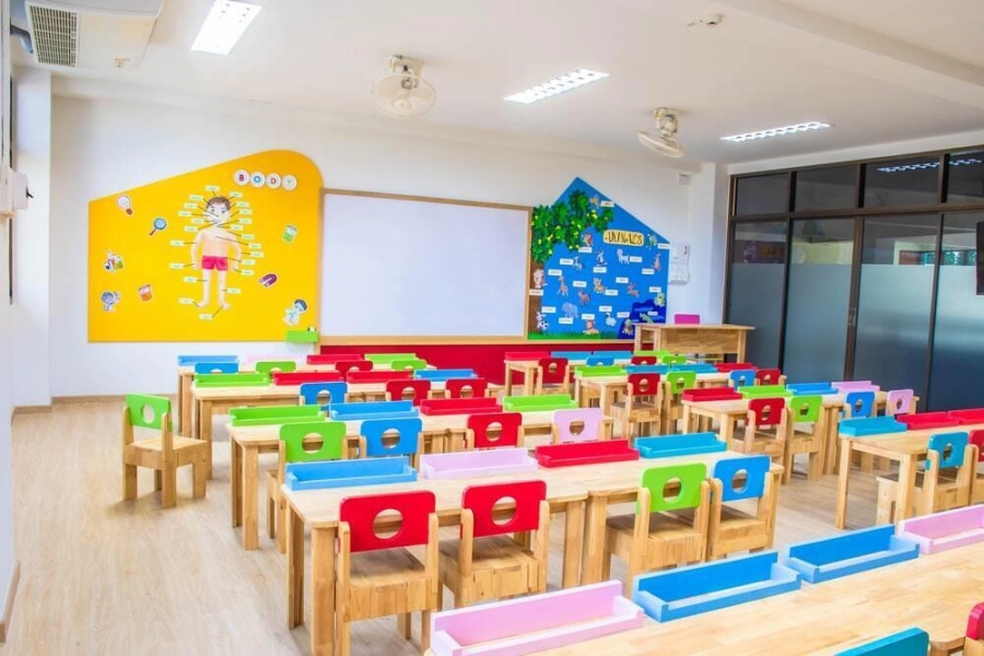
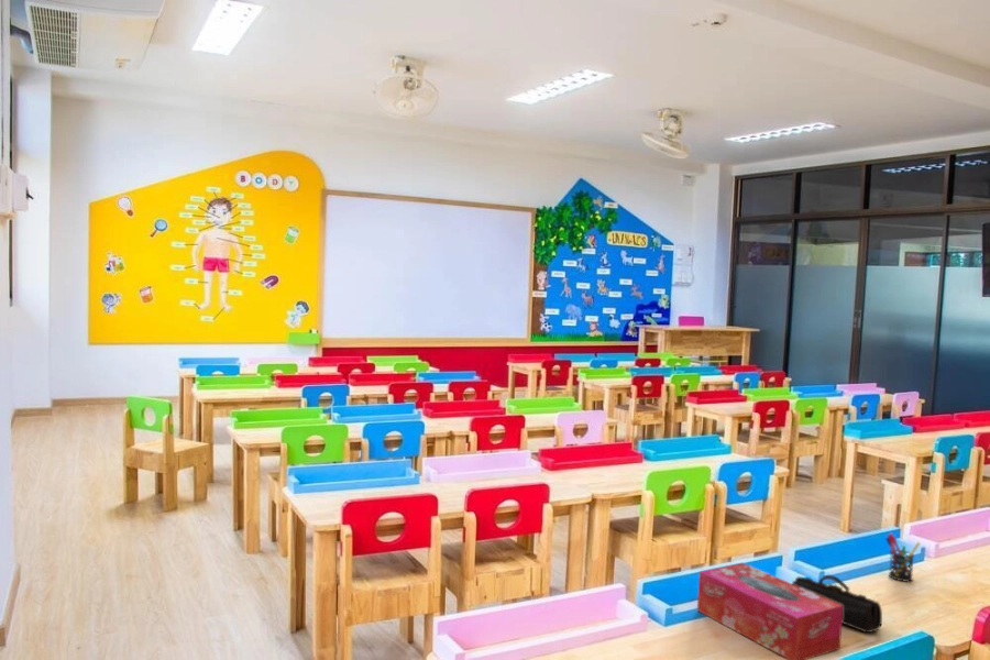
+ pencil case [791,574,883,634]
+ tissue box [696,562,843,660]
+ pen holder [884,532,921,583]
